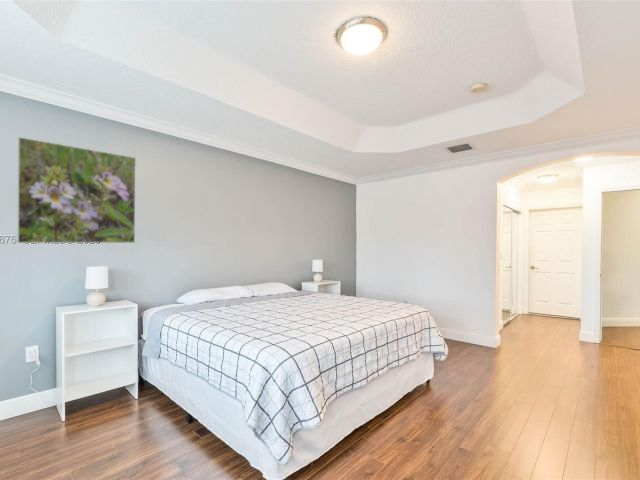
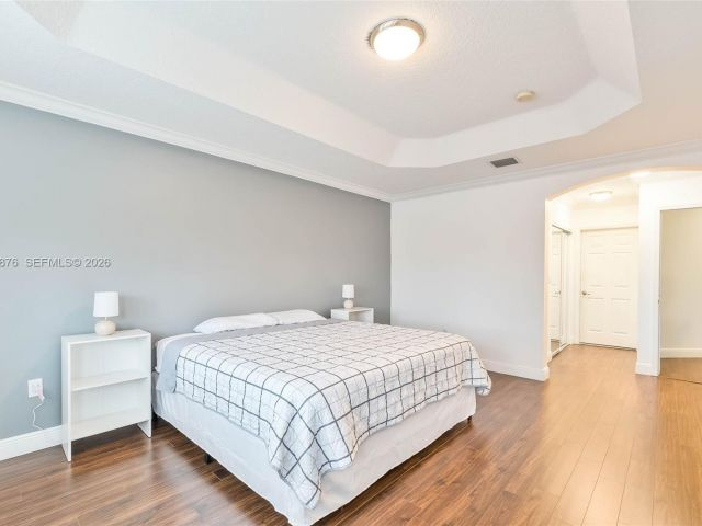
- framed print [17,136,137,244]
